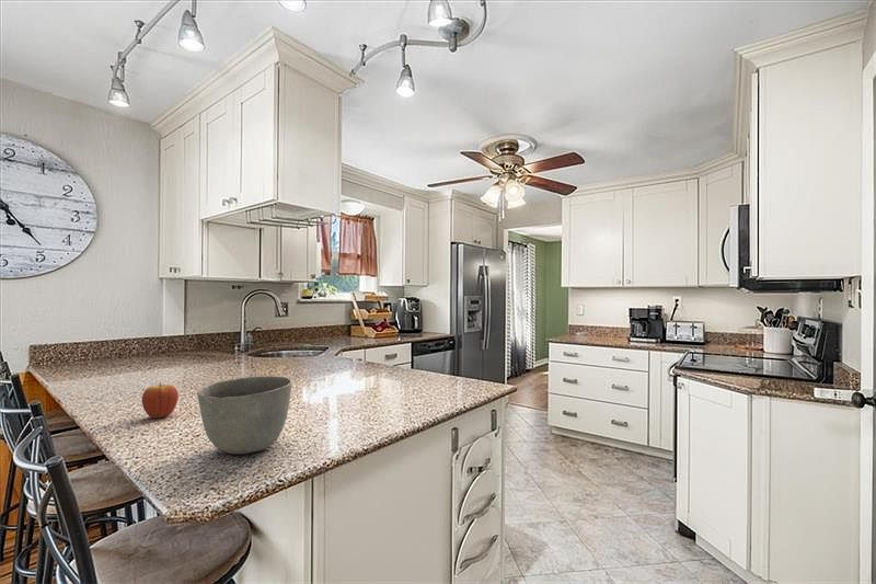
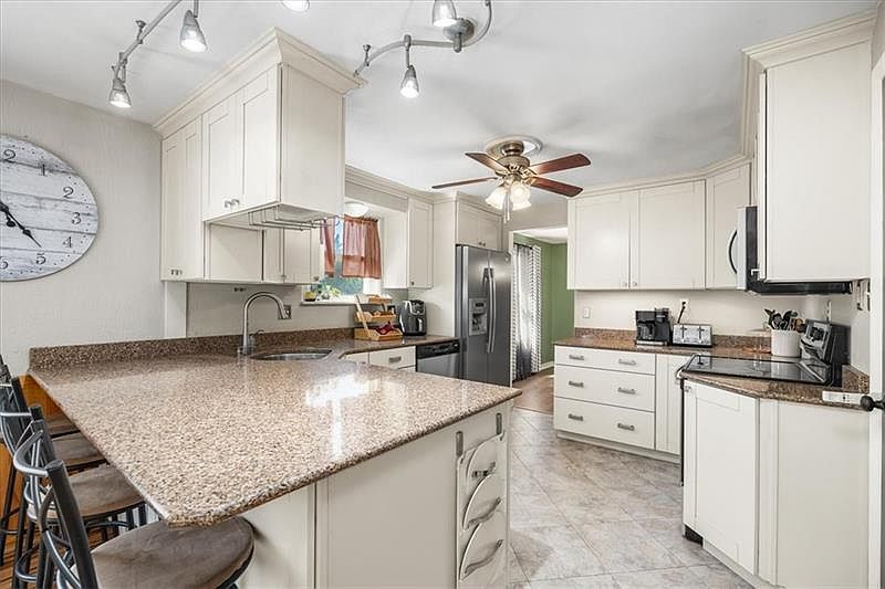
- fruit [140,381,180,420]
- bowl [196,375,293,456]
